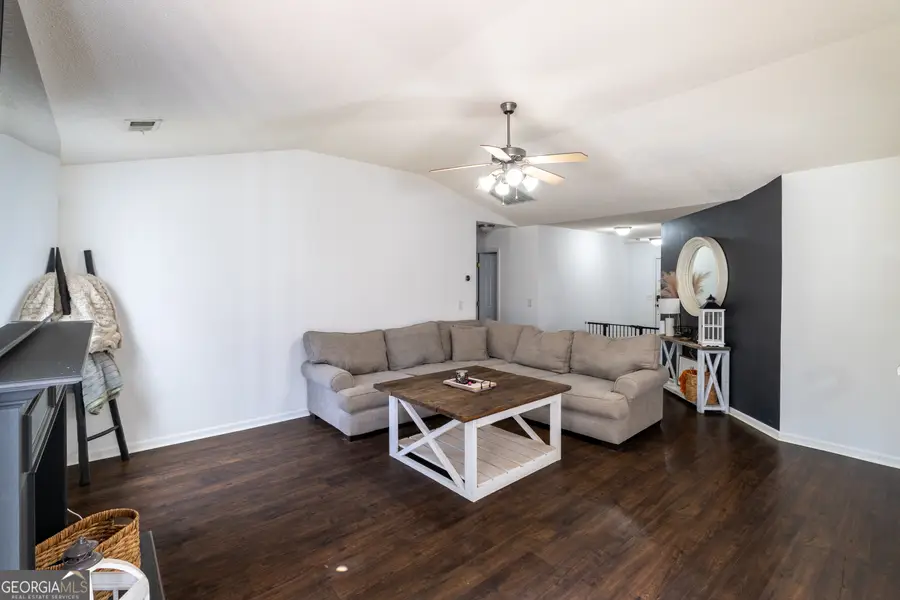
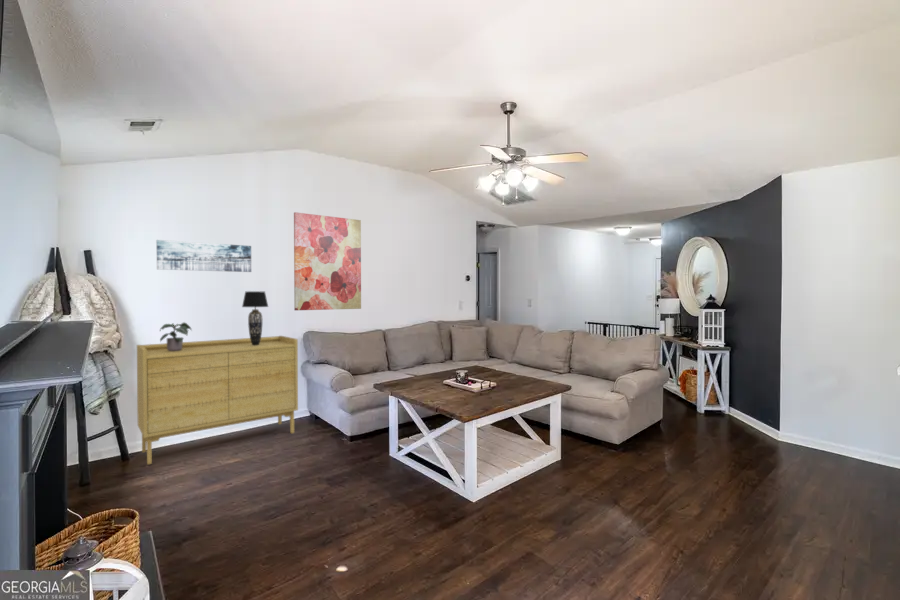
+ wall art [293,211,362,311]
+ sideboard [136,335,299,465]
+ table lamp [241,290,269,346]
+ potted plant [159,321,193,352]
+ wall art [155,239,252,273]
